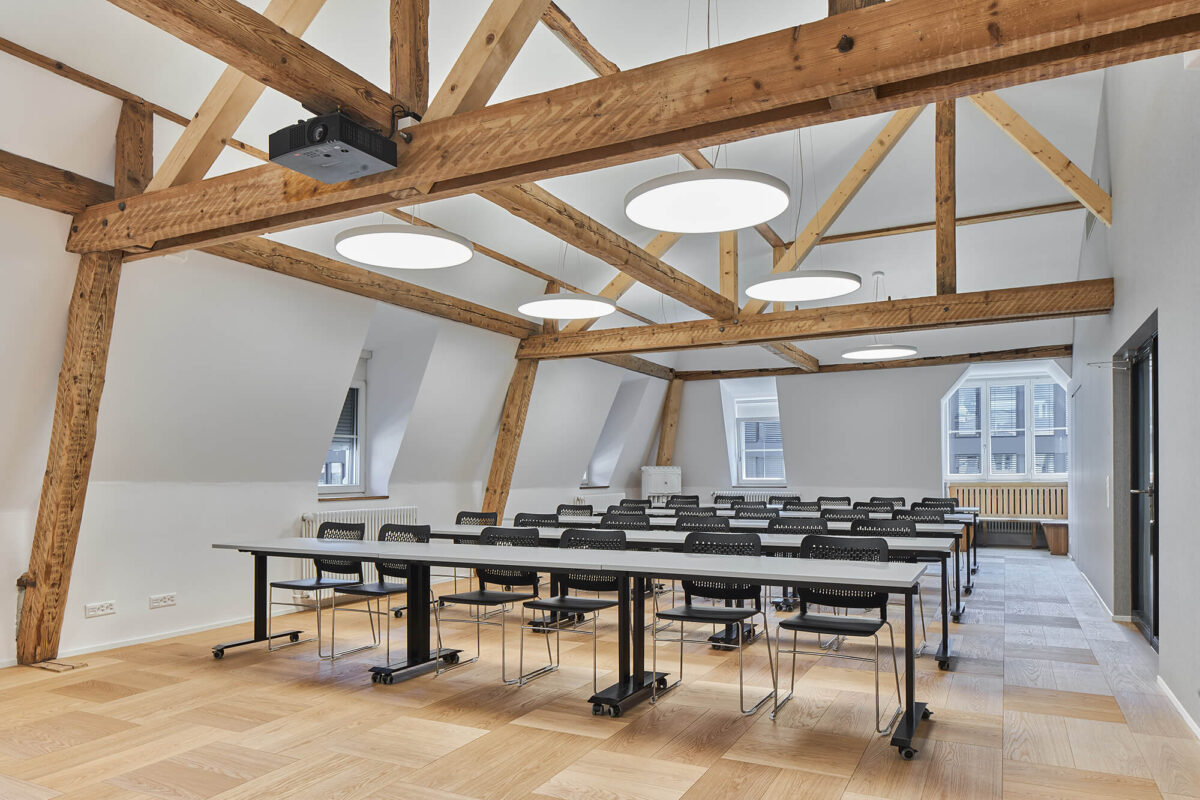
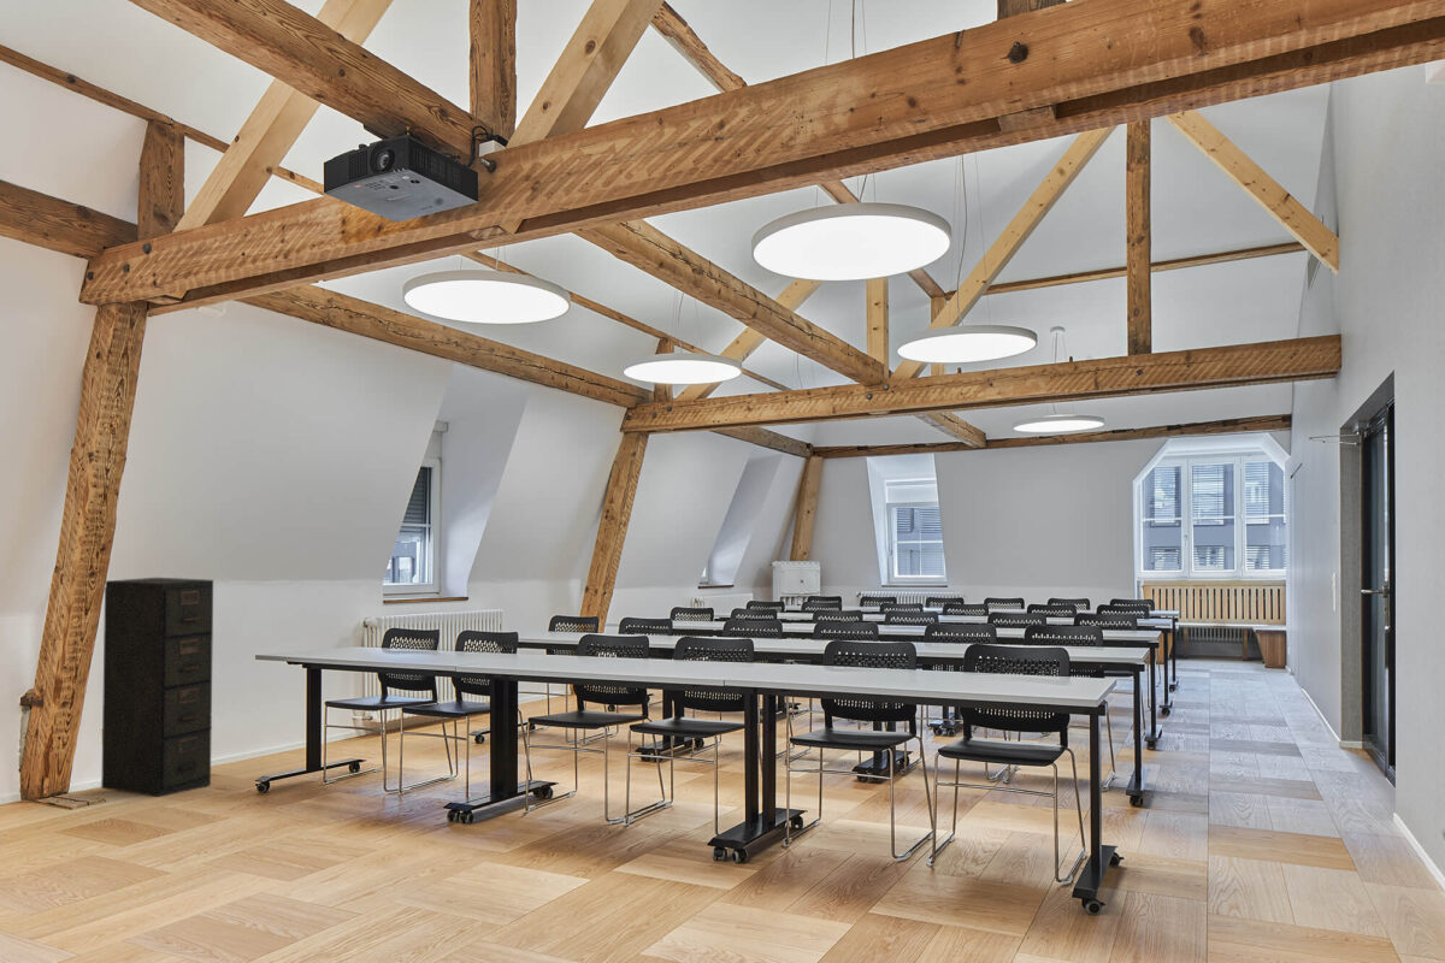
+ filing cabinet [100,577,214,798]
